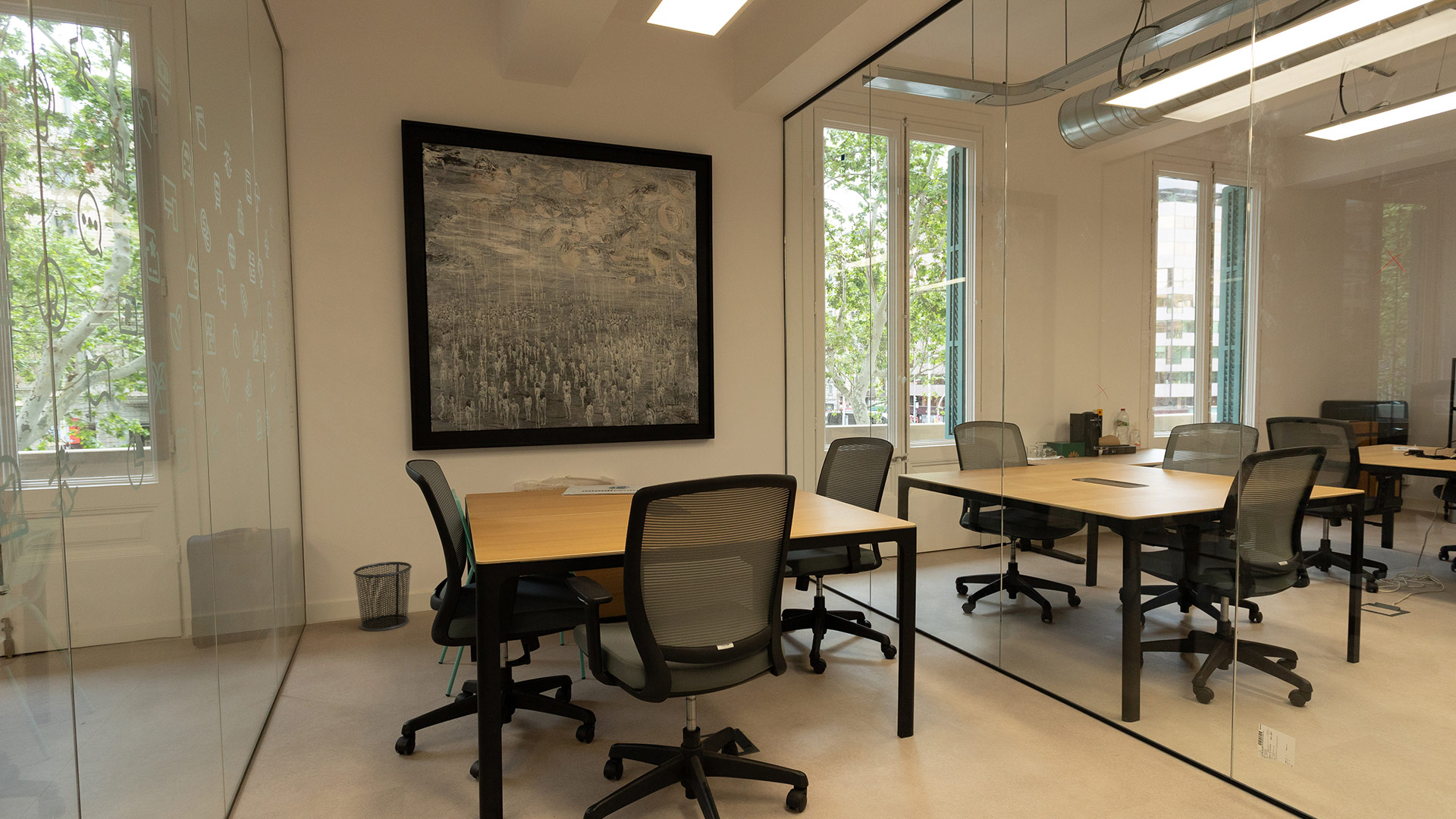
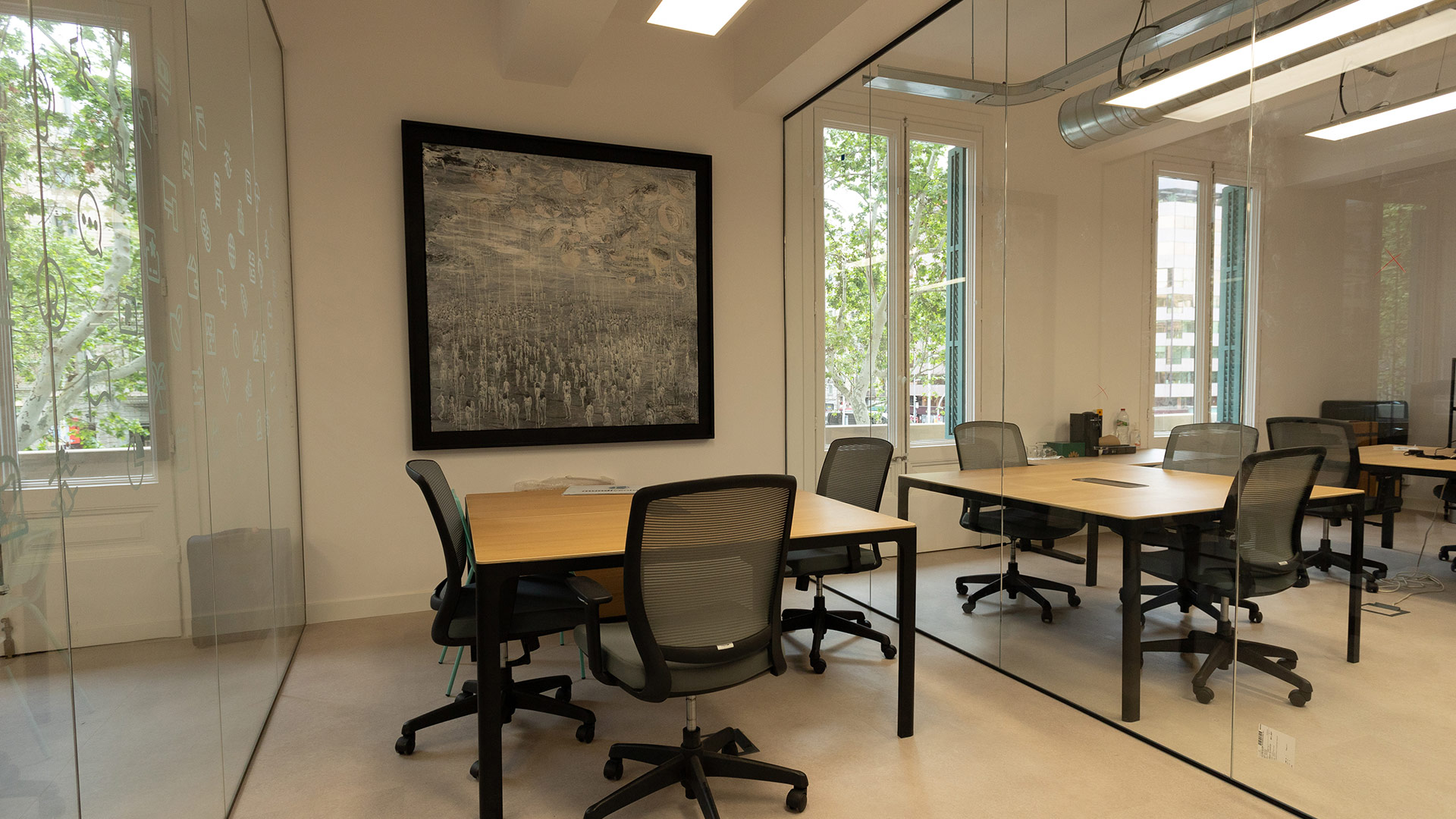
- waste bin [353,561,413,632]
